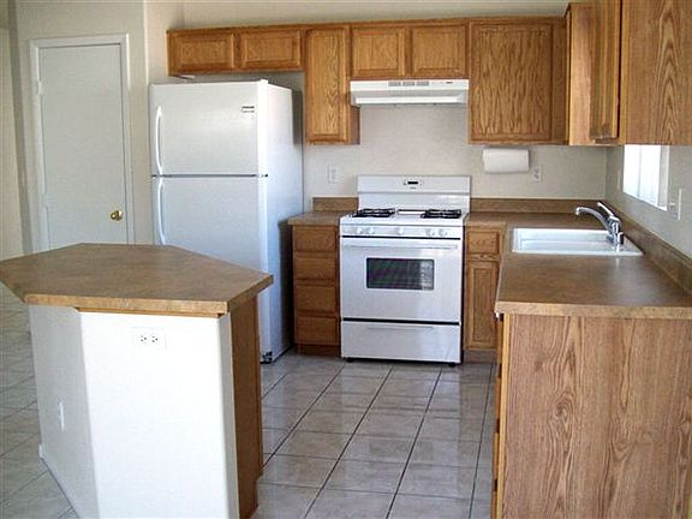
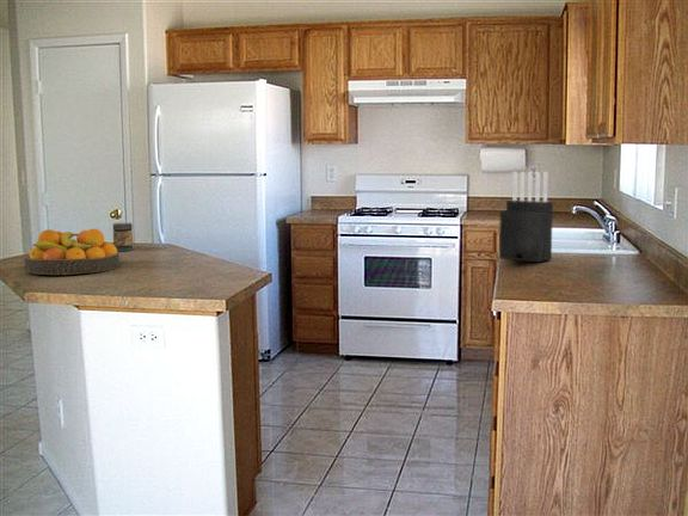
+ fruit bowl [24,227,121,276]
+ knife block [498,171,554,263]
+ jar [112,221,134,252]
